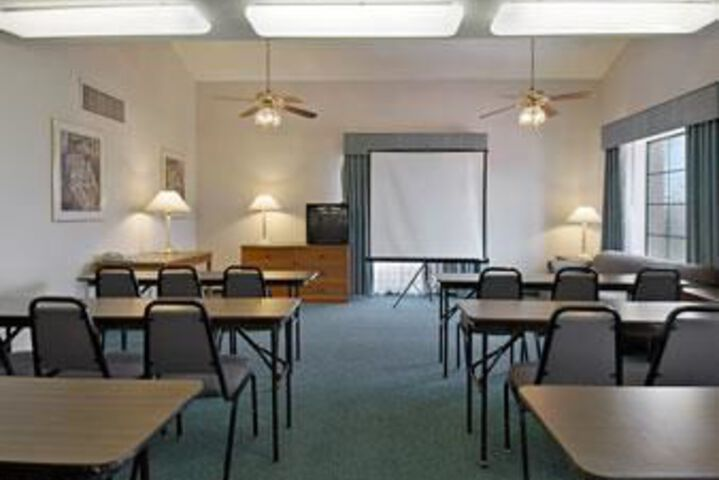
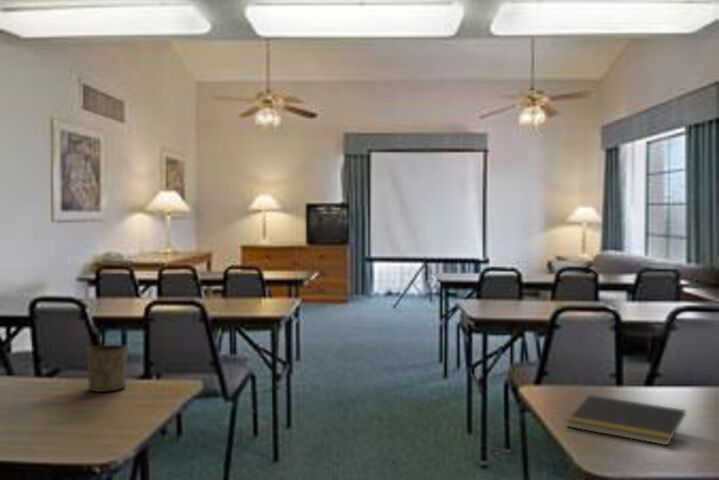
+ notepad [565,394,687,446]
+ cup [86,344,128,393]
